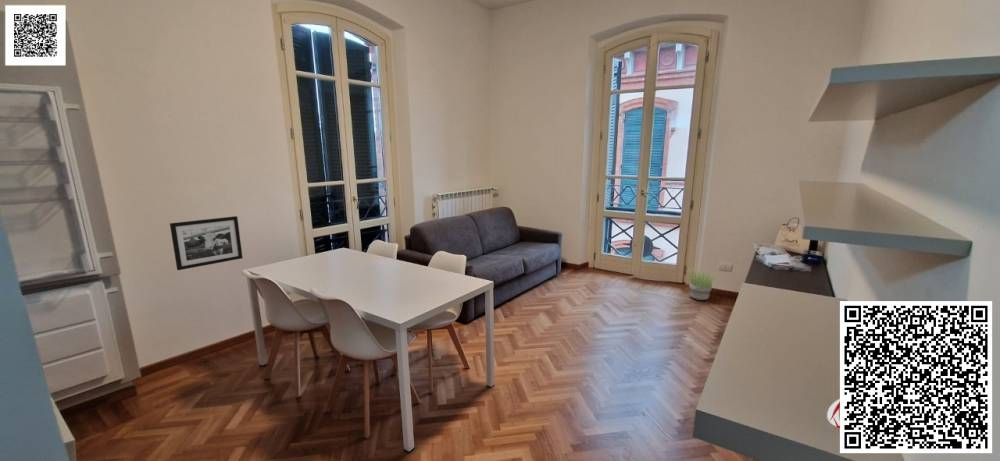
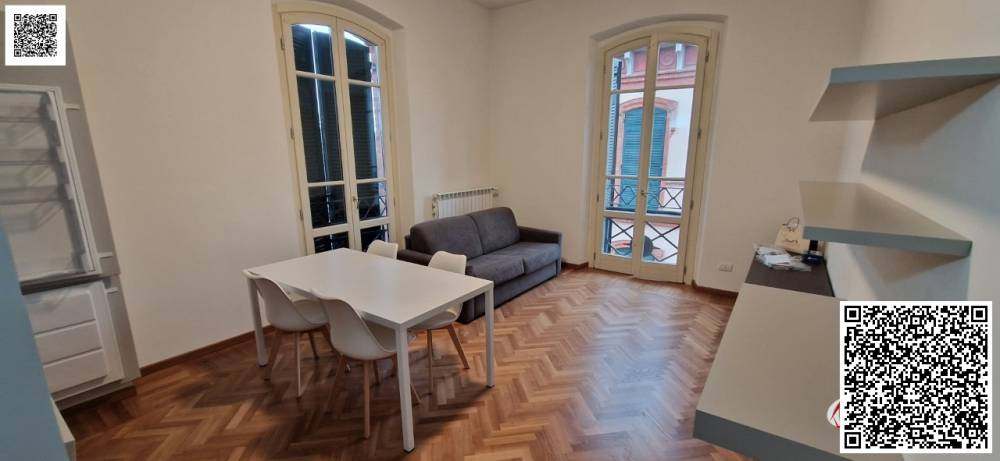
- picture frame [169,215,244,271]
- potted plant [683,266,720,301]
